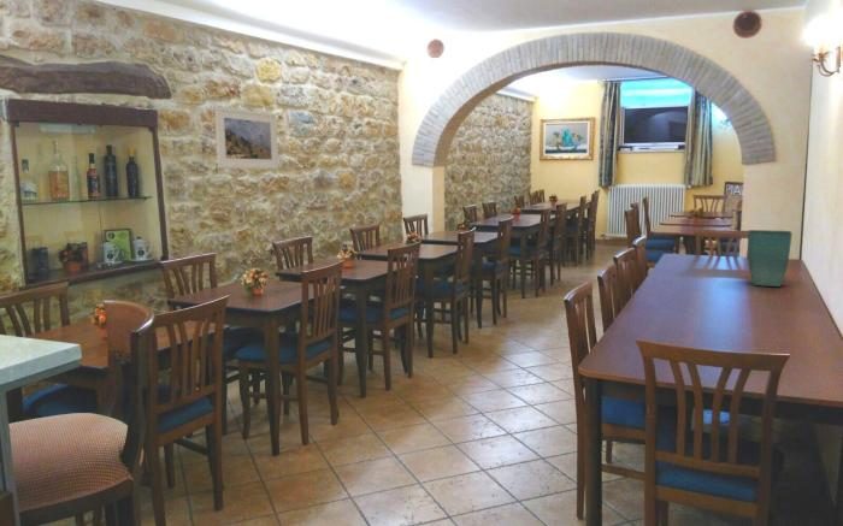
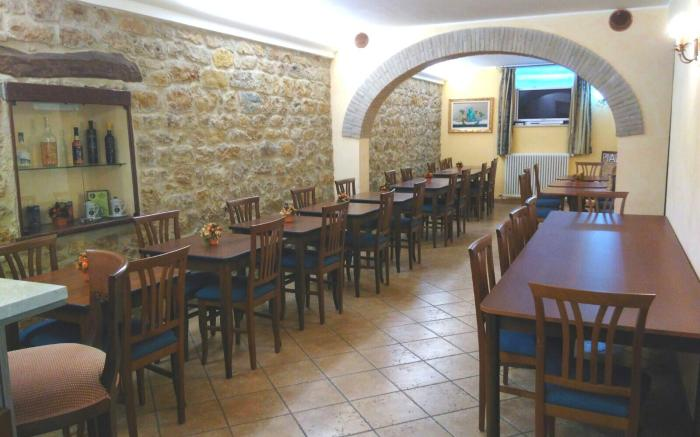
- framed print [213,105,279,170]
- flower pot [747,229,794,288]
